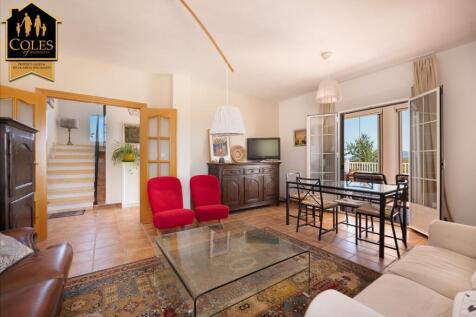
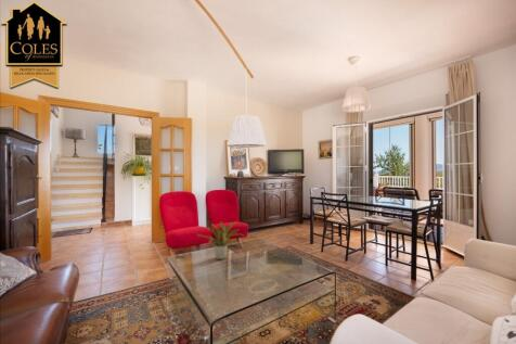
+ potted plant [196,220,244,260]
